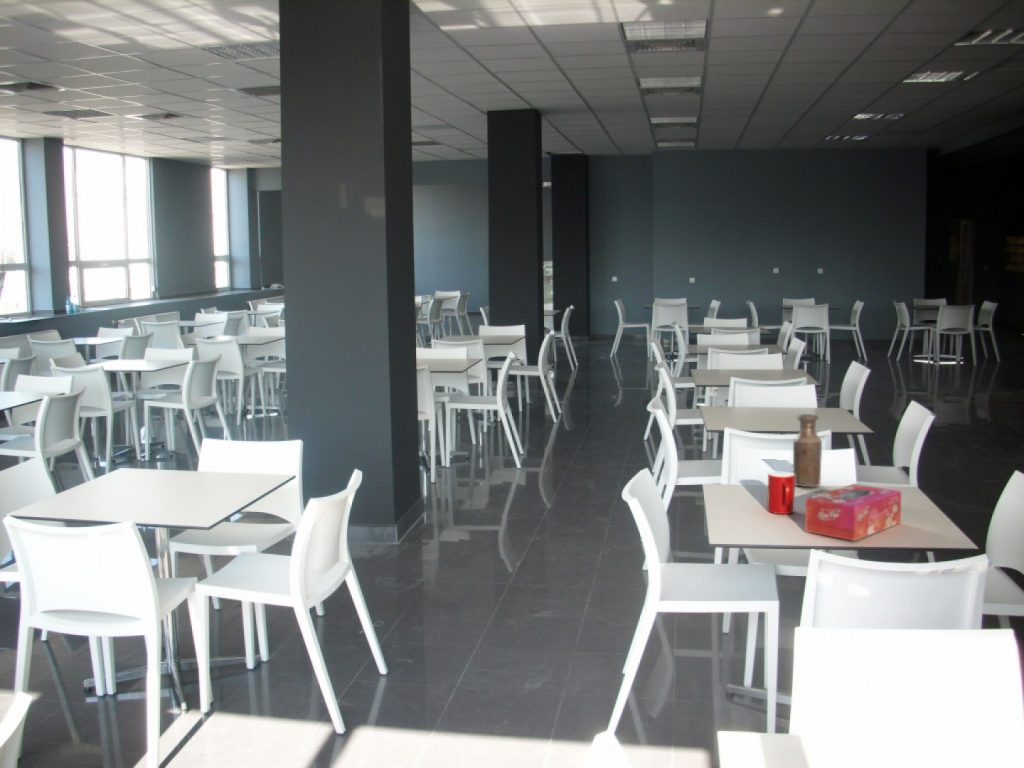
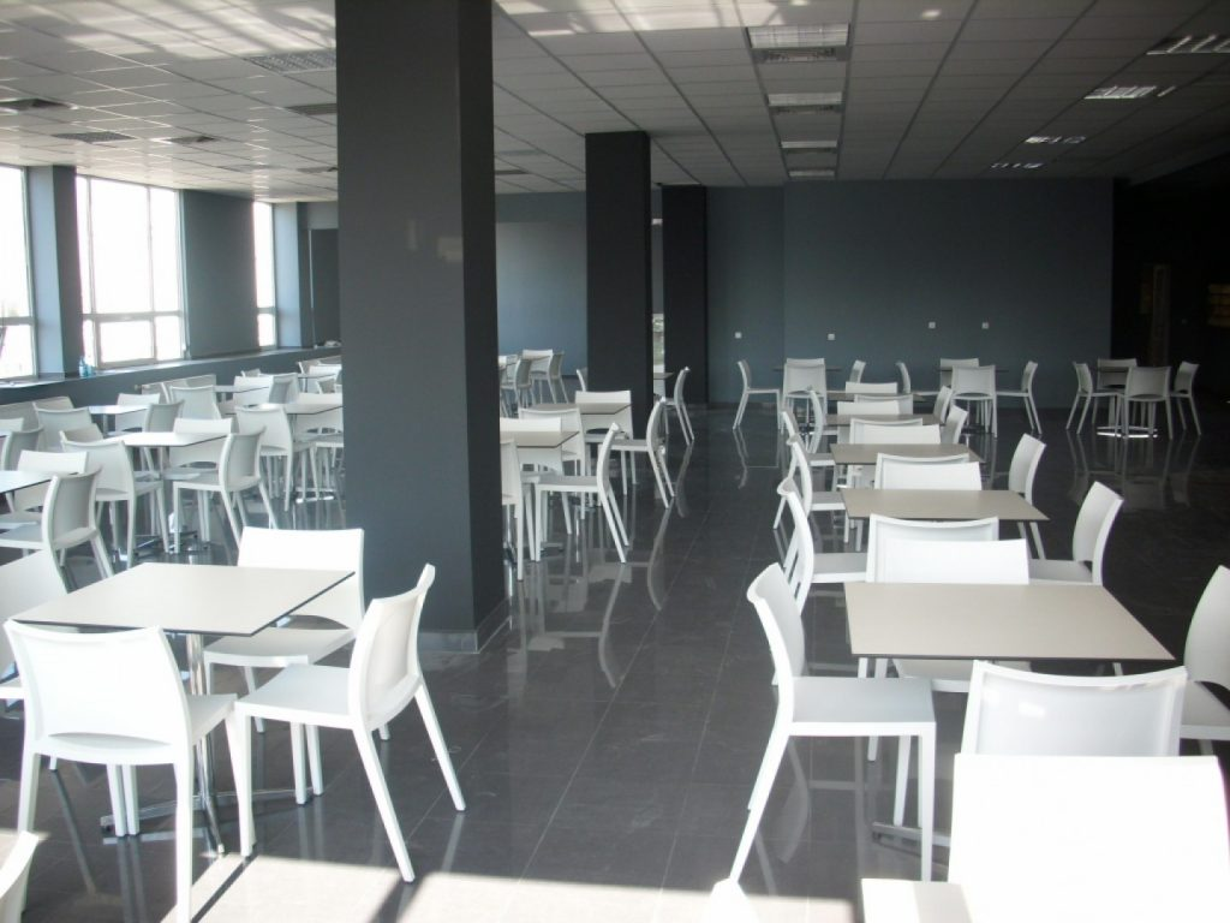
- tissue box [804,483,902,542]
- bottle [792,413,823,488]
- cup [766,471,796,515]
